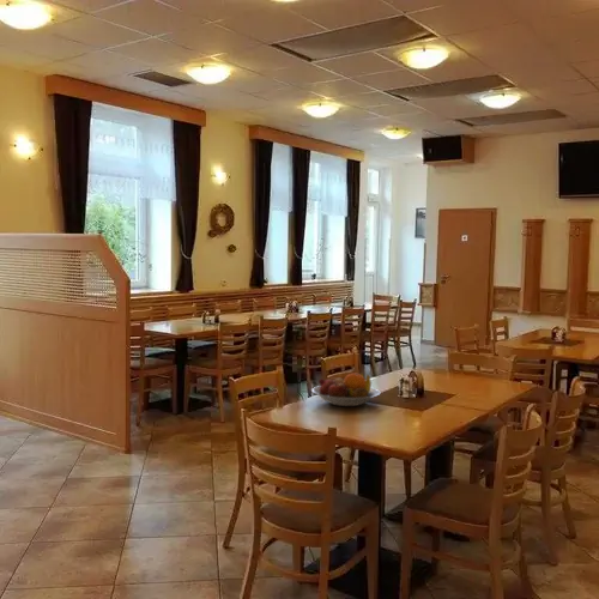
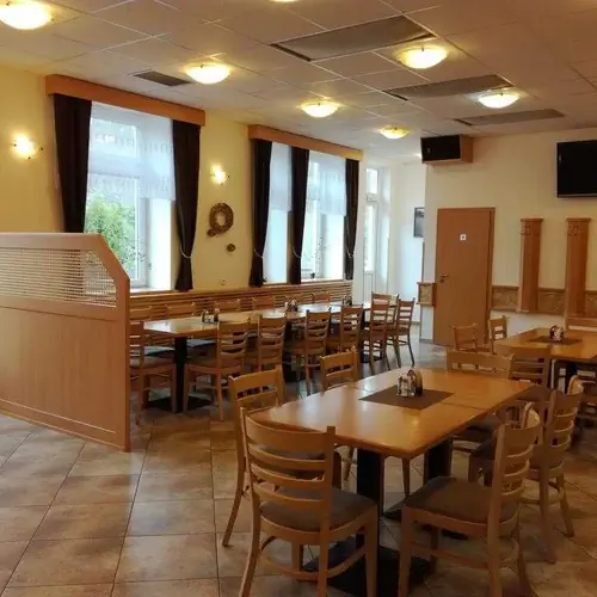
- fruit bowl [310,371,381,407]
